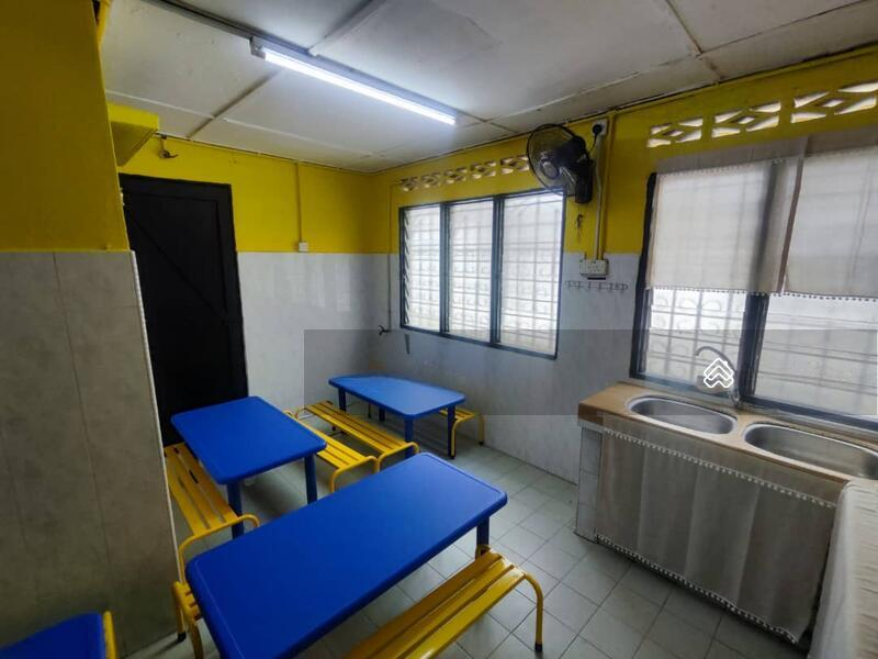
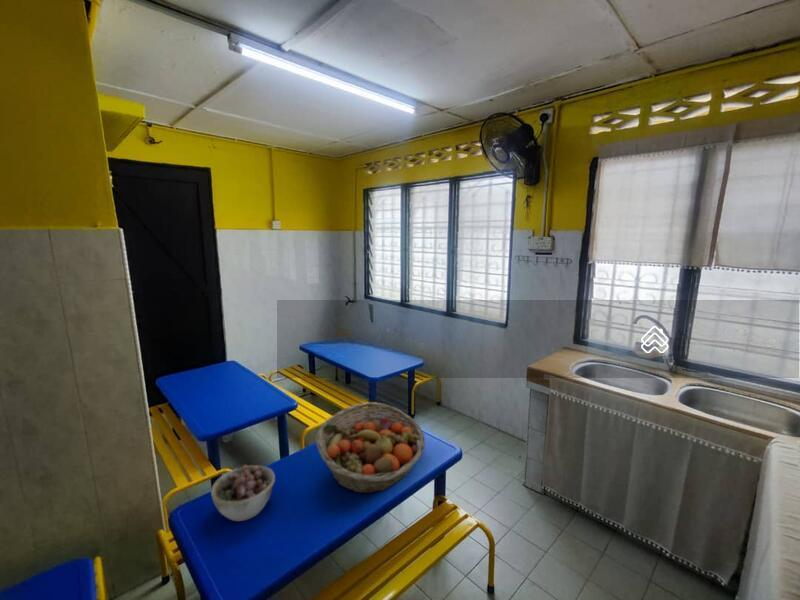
+ bowl [210,464,276,522]
+ fruit basket [315,401,426,494]
